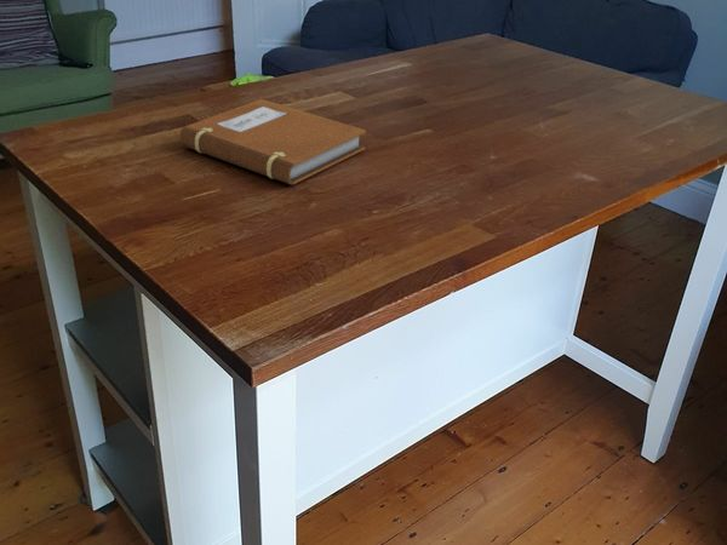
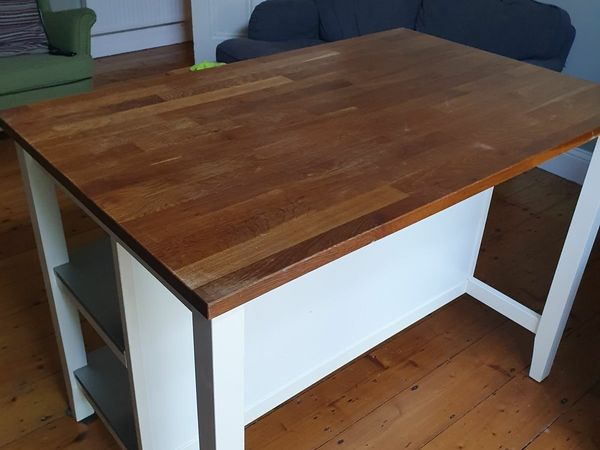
- notebook [179,98,367,185]
